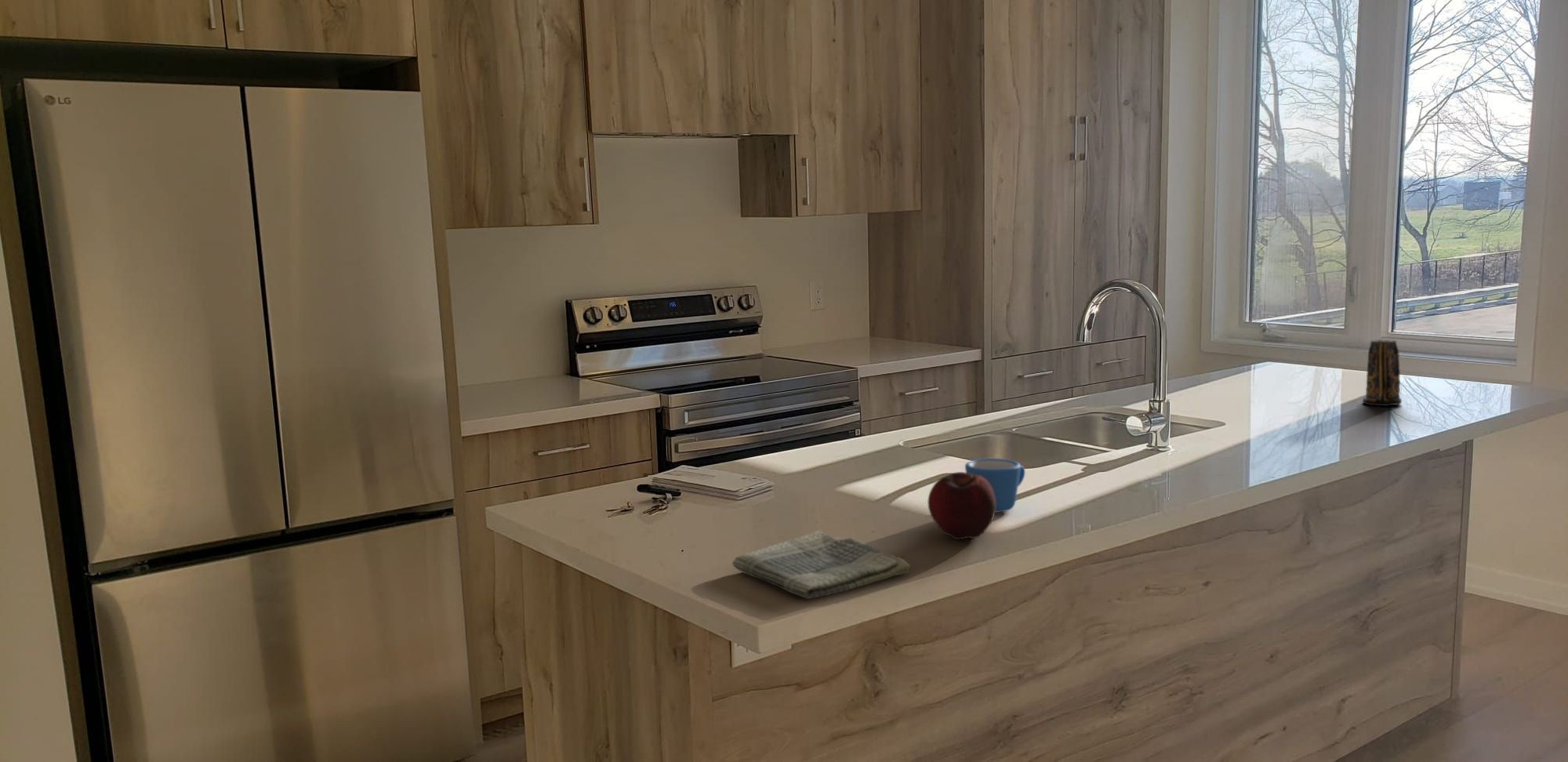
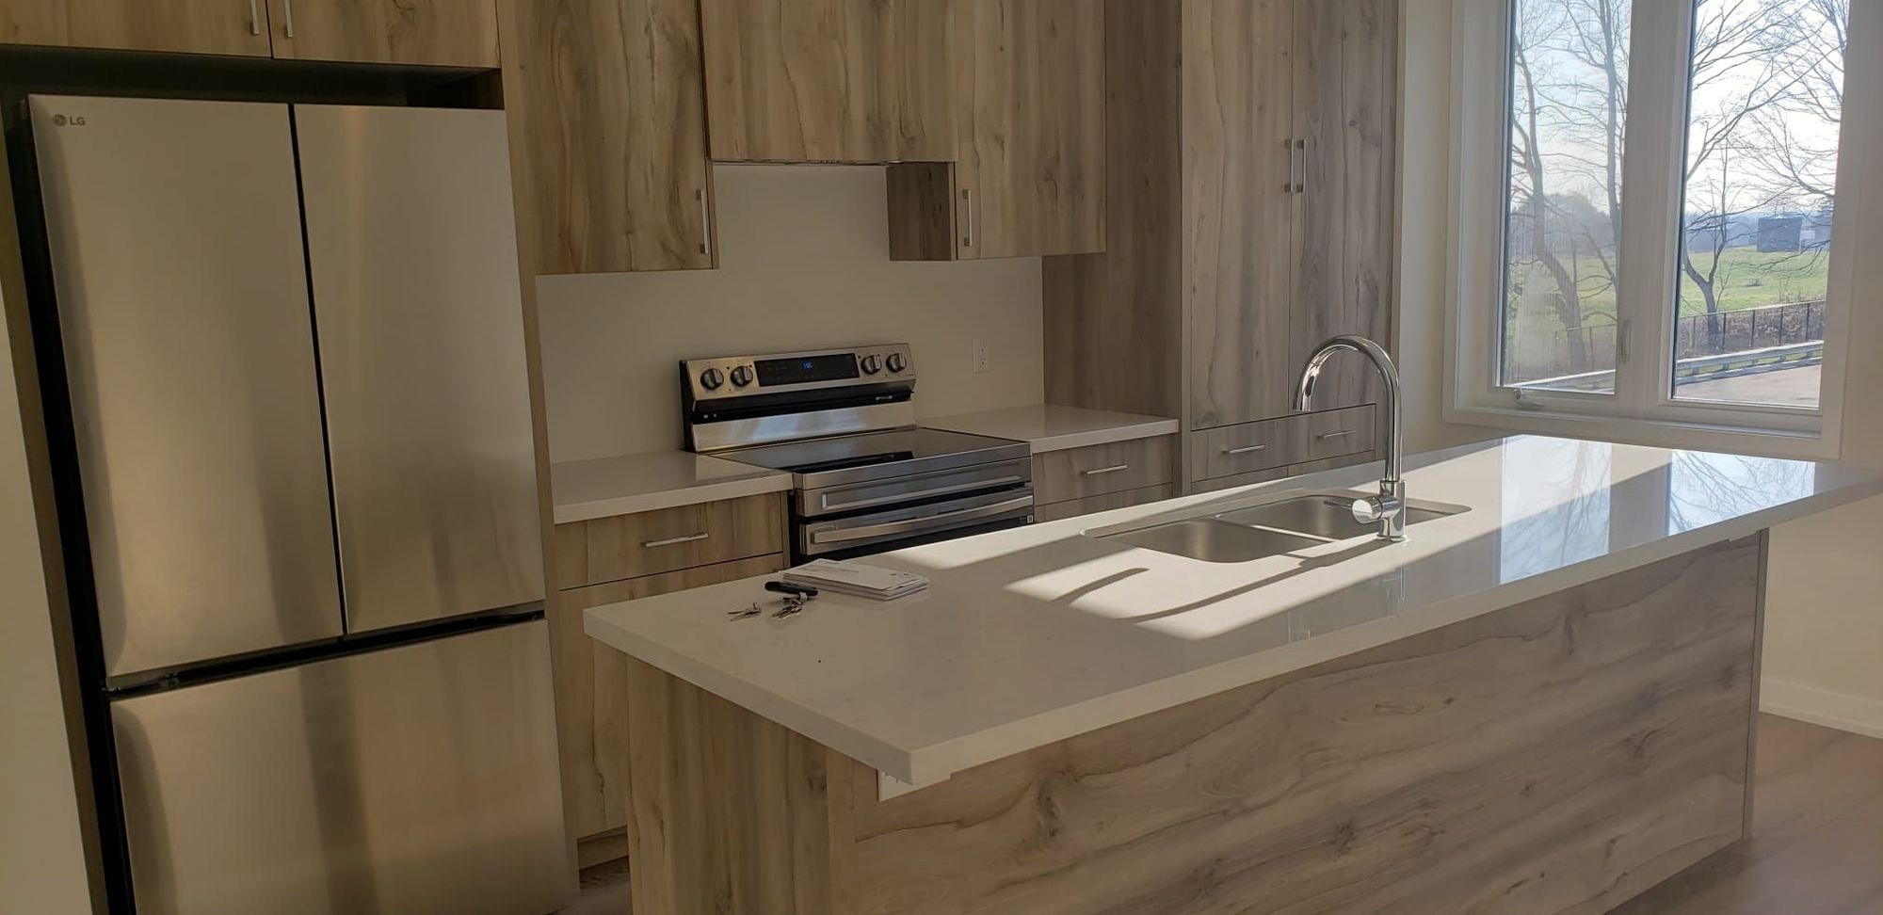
- fruit [927,471,996,540]
- candle [1362,339,1403,407]
- mug [964,458,1025,513]
- dish towel [731,530,911,600]
